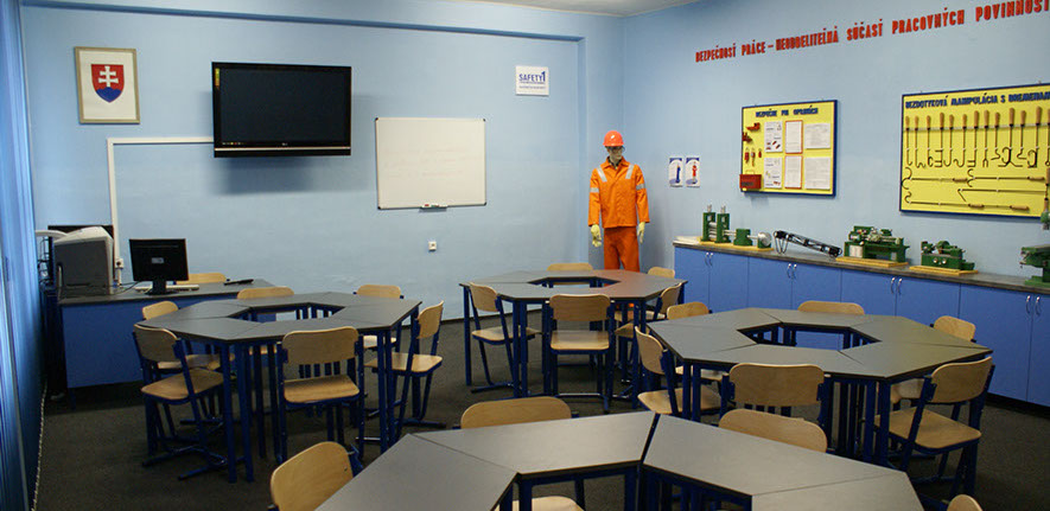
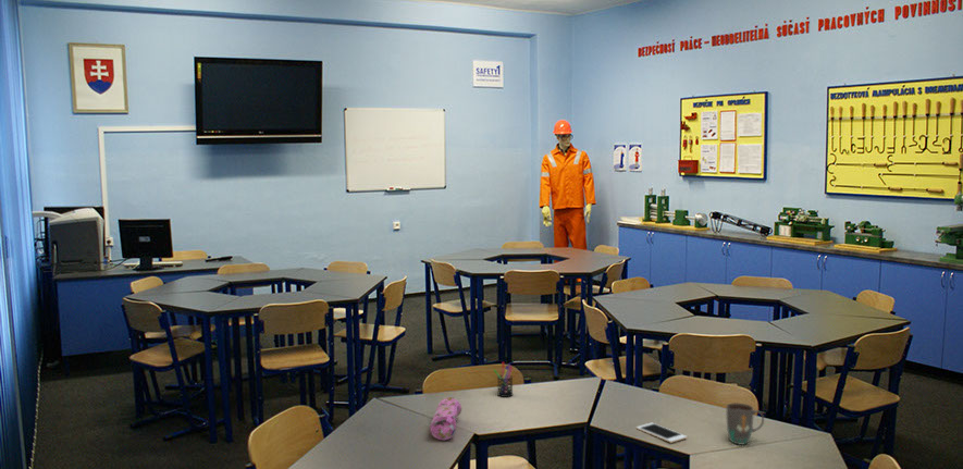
+ cell phone [635,422,688,444]
+ pencil case [429,396,462,441]
+ mug [726,402,765,445]
+ pen holder [493,361,514,398]
